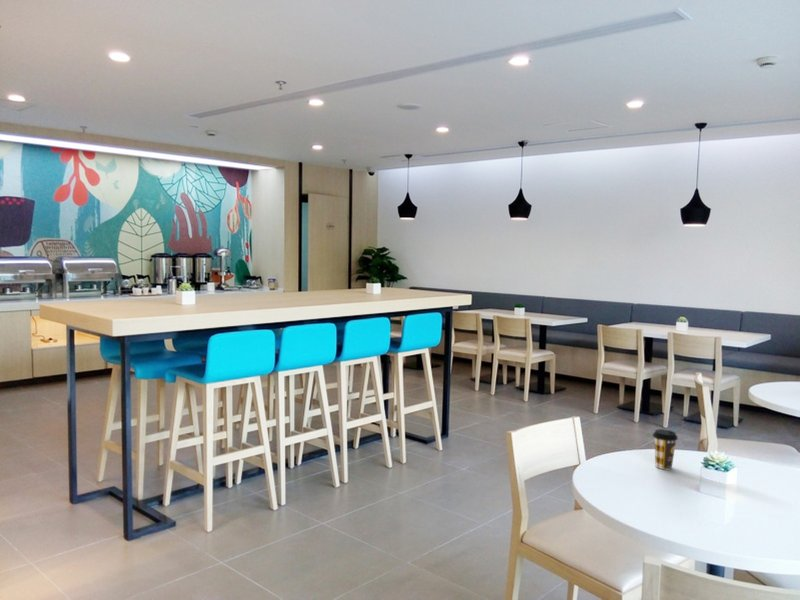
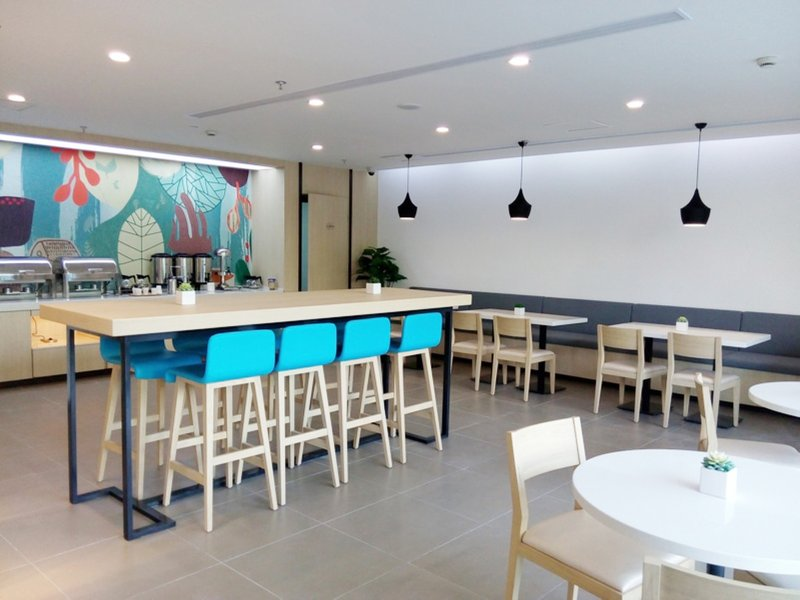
- coffee cup [652,428,679,470]
